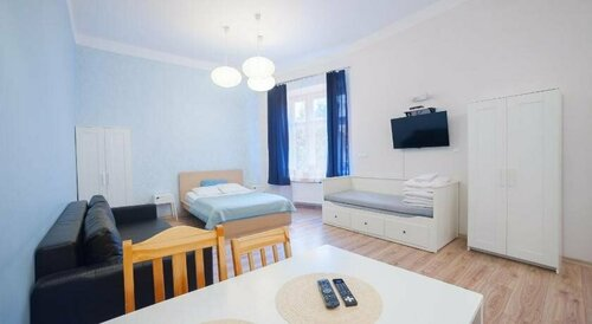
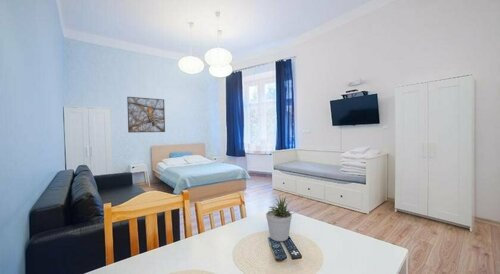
+ potted plant [265,194,294,242]
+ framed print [126,96,166,133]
